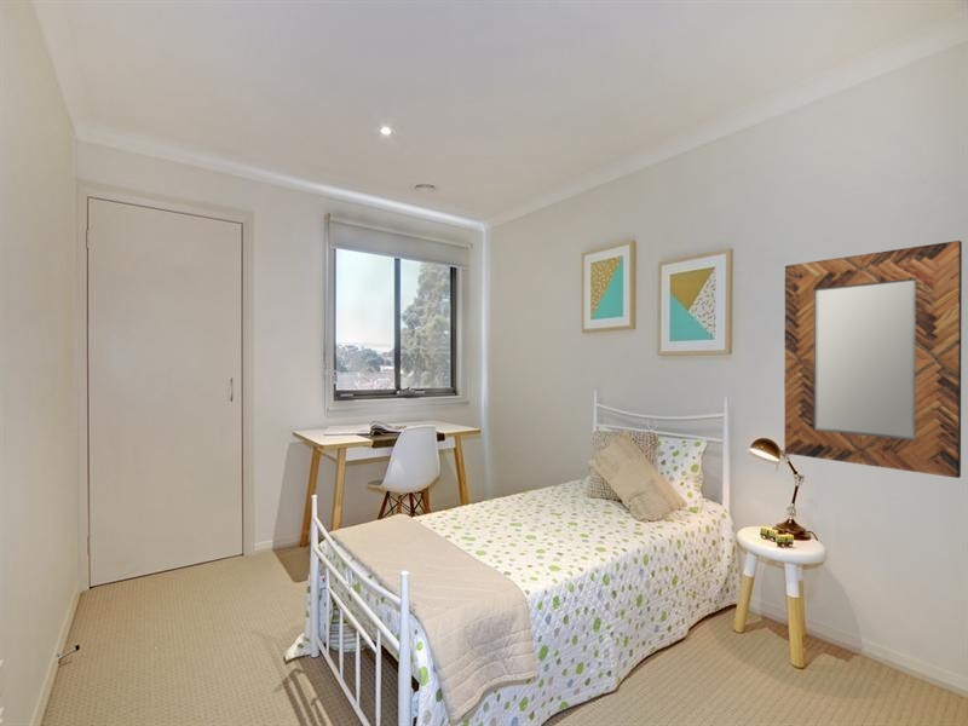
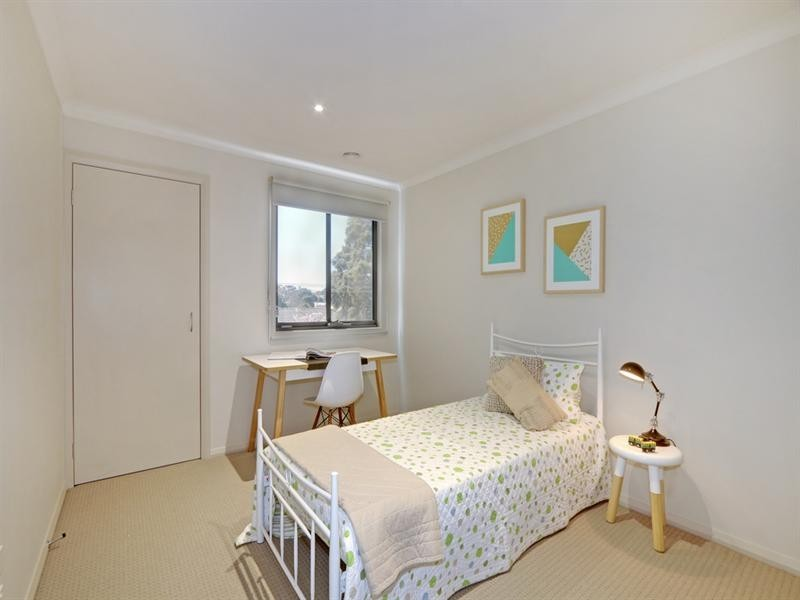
- home mirror [783,240,963,479]
